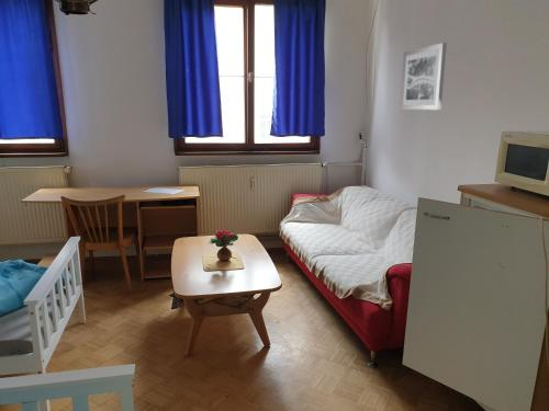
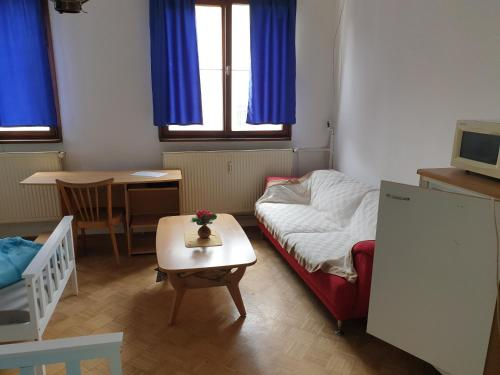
- wall art [399,42,448,111]
